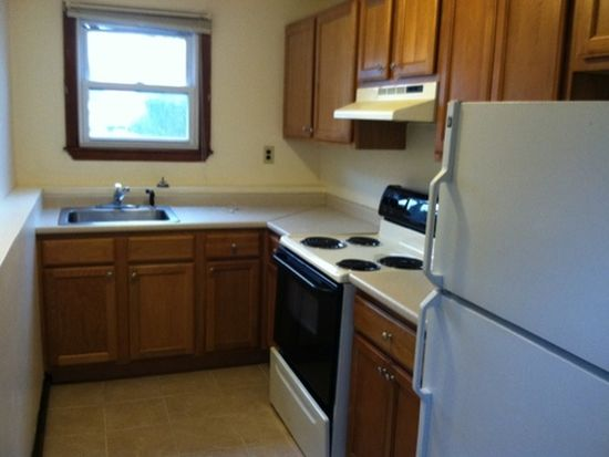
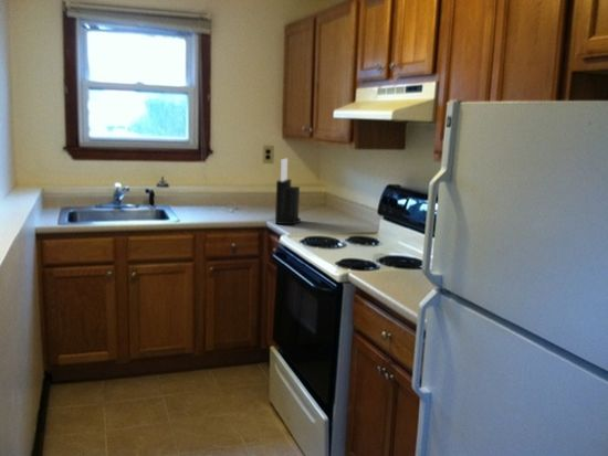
+ knife block [274,157,302,226]
